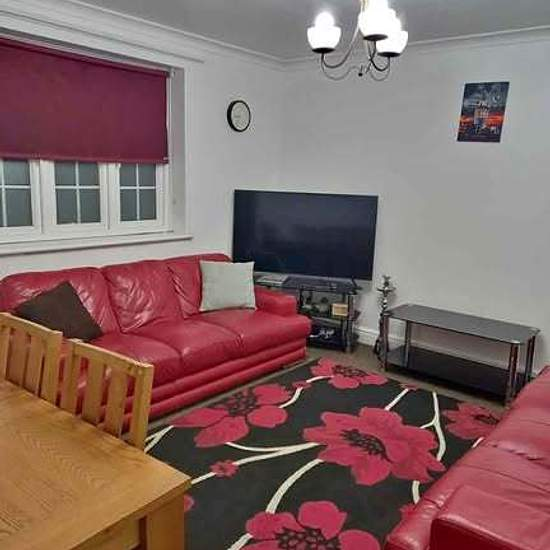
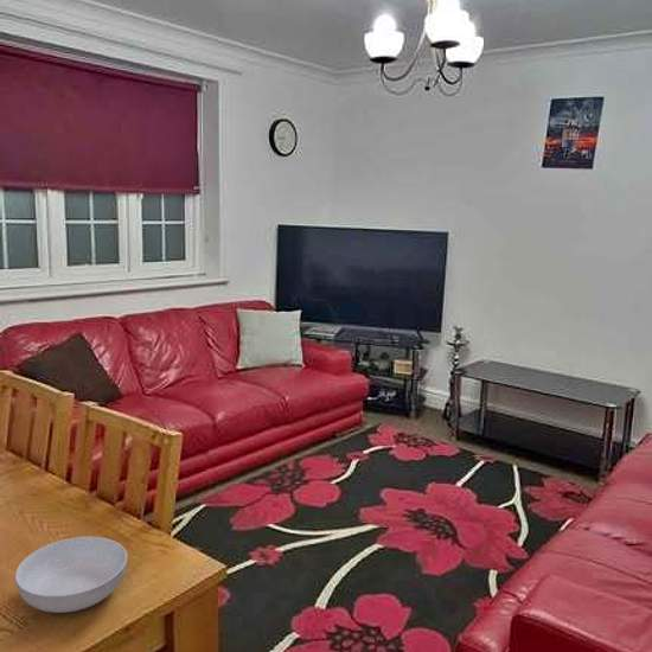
+ serving bowl [14,536,128,614]
